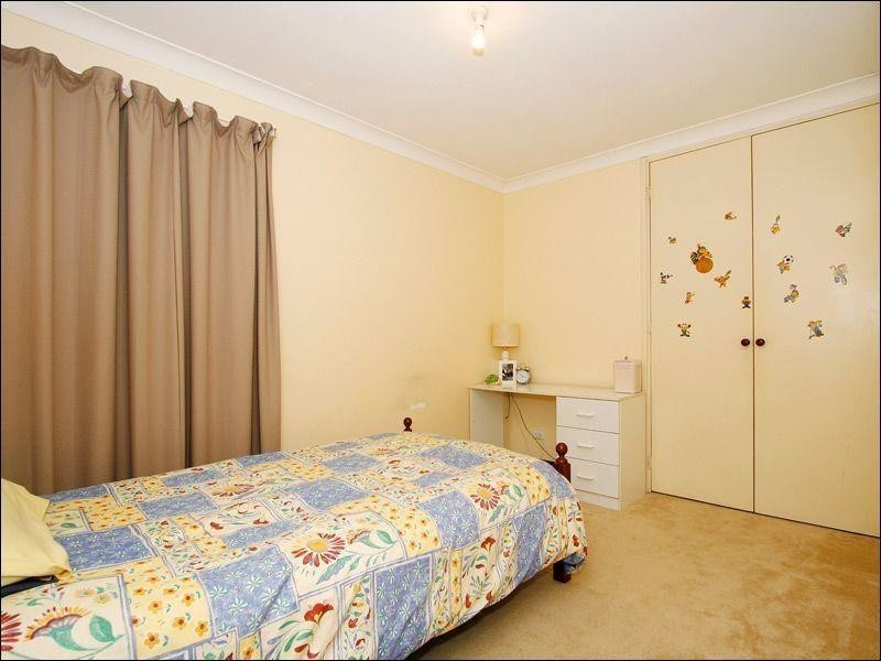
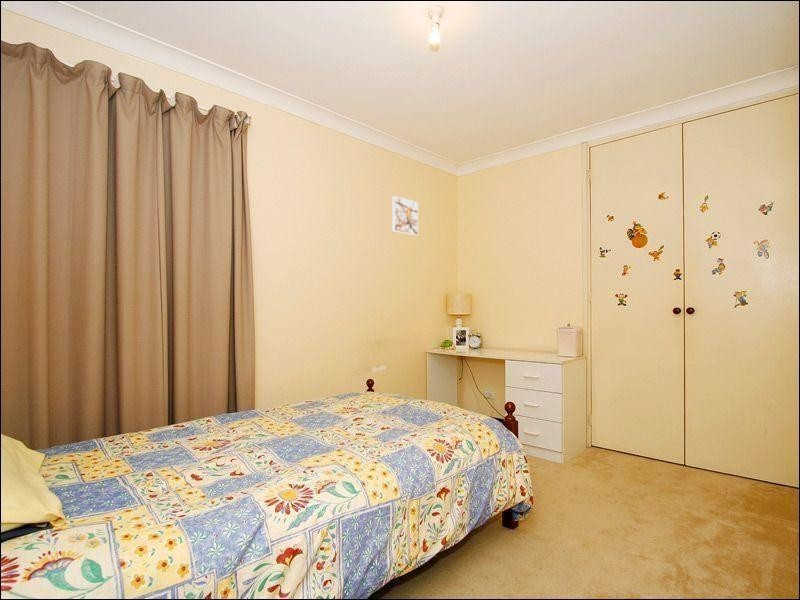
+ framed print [391,195,419,237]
